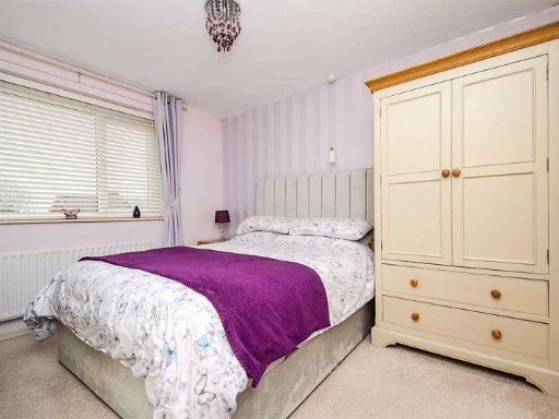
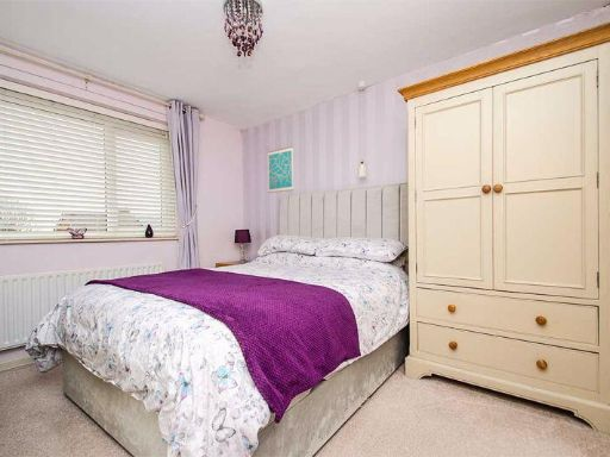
+ wall art [267,145,294,194]
